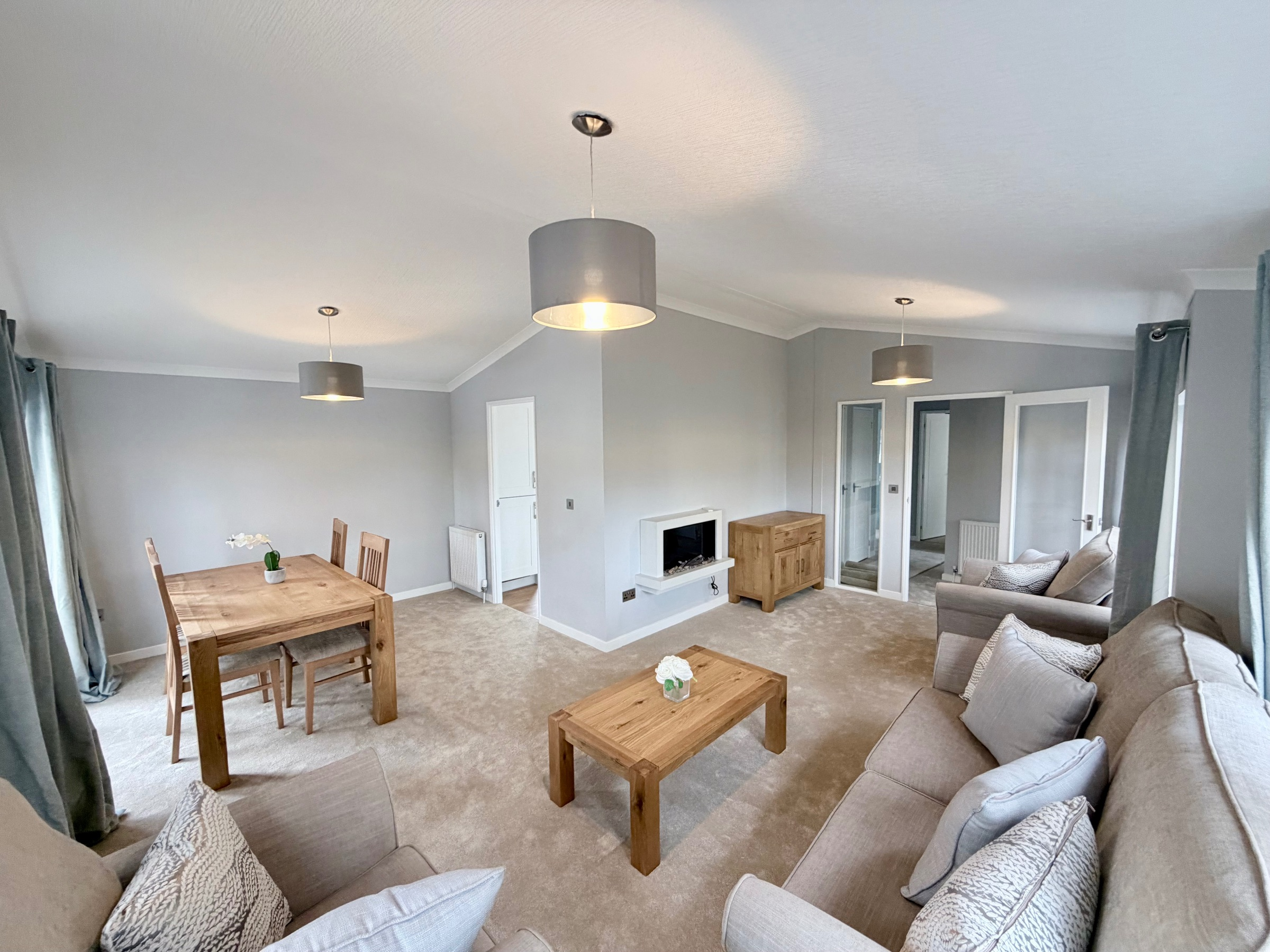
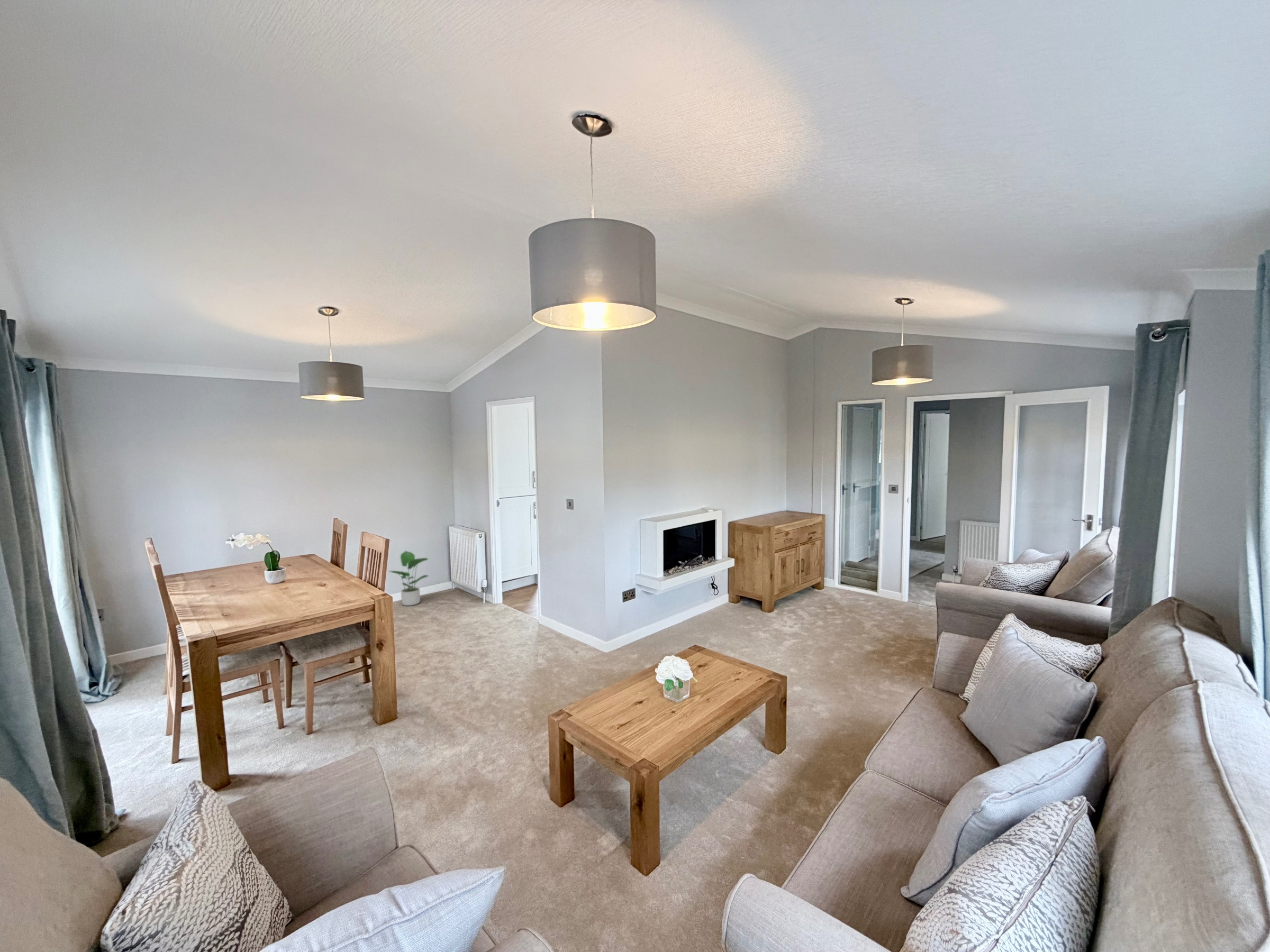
+ potted plant [387,551,429,606]
